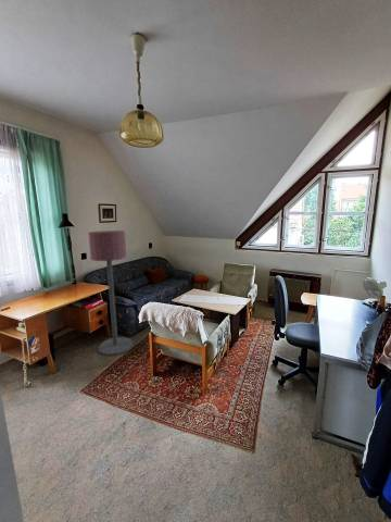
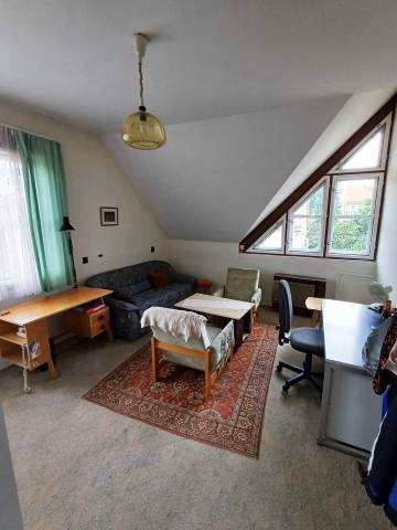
- floor lamp [87,229,134,357]
